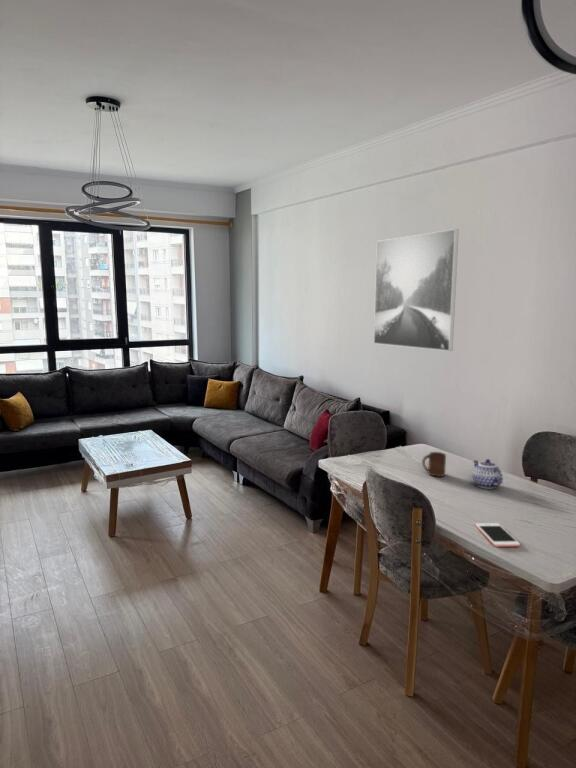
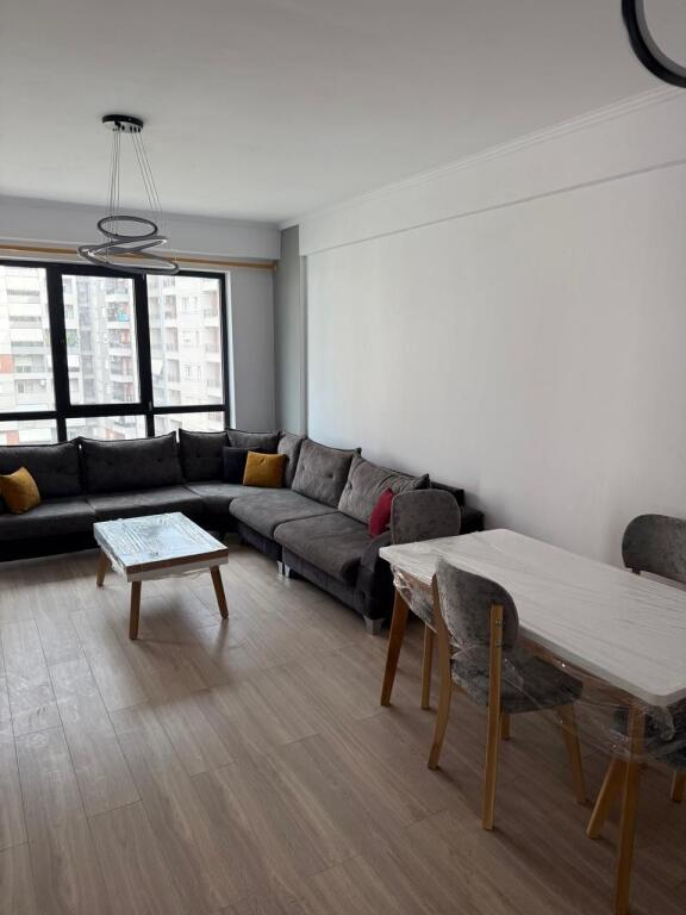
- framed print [373,228,460,352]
- teapot [471,458,504,489]
- cup [421,451,447,478]
- cell phone [474,522,521,547]
